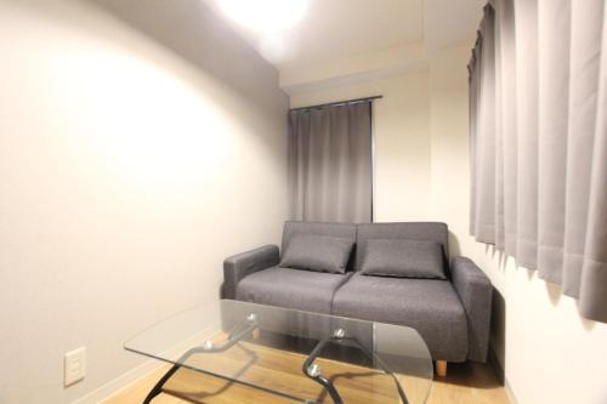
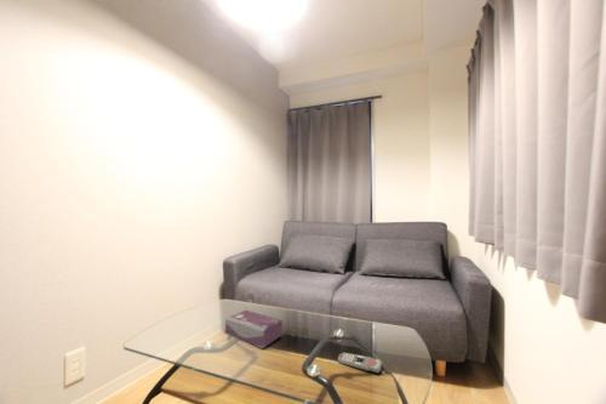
+ tissue box [224,308,284,349]
+ remote control [337,352,383,375]
